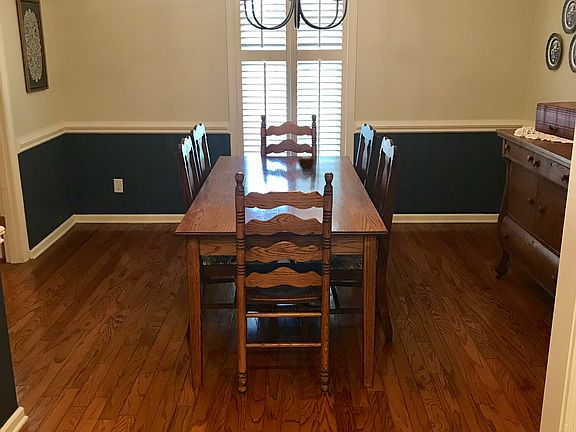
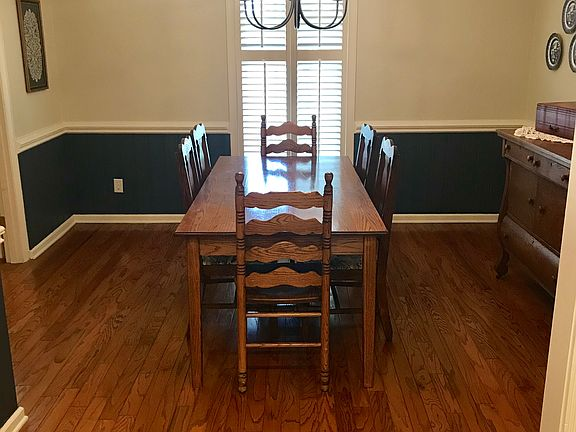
- candle [297,154,316,172]
